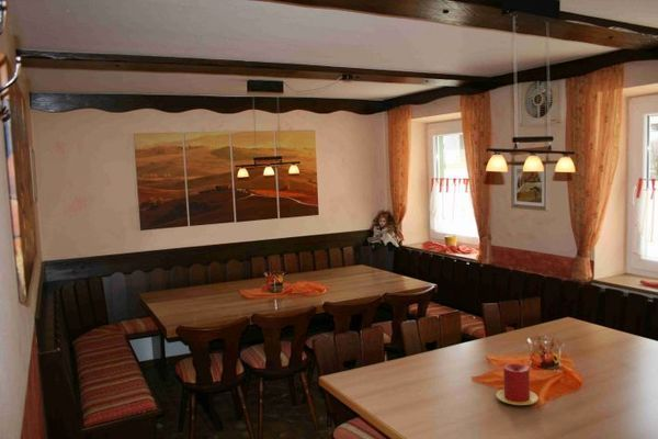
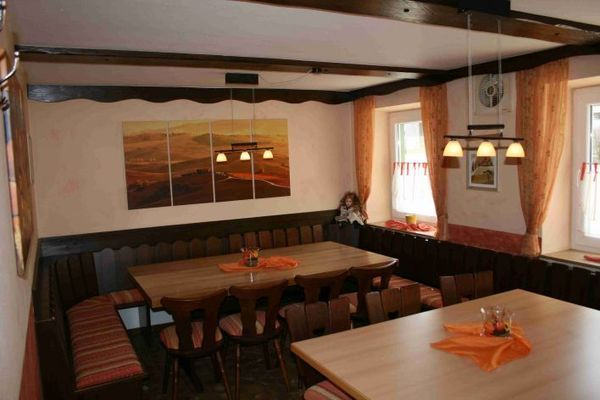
- candle [495,363,540,406]
